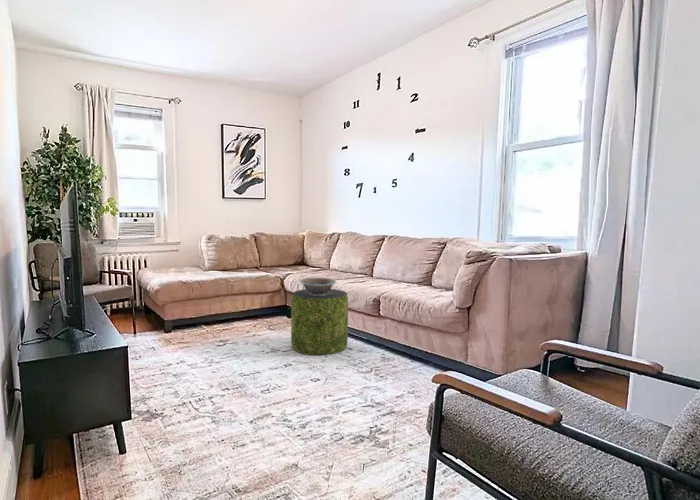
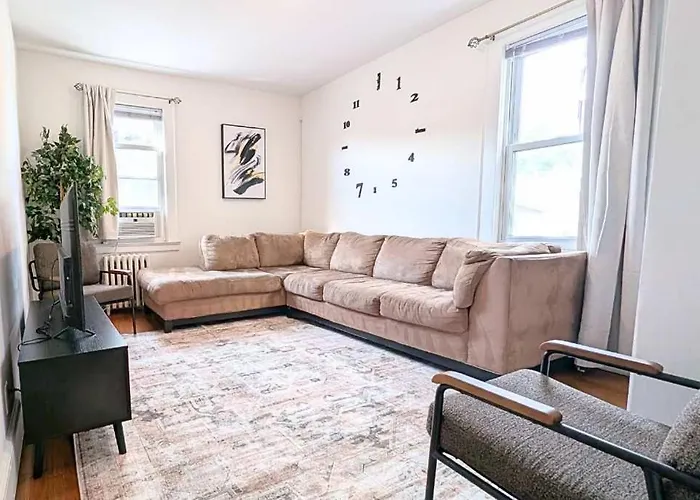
- decorative bowl [299,276,337,296]
- pouf [290,288,349,356]
